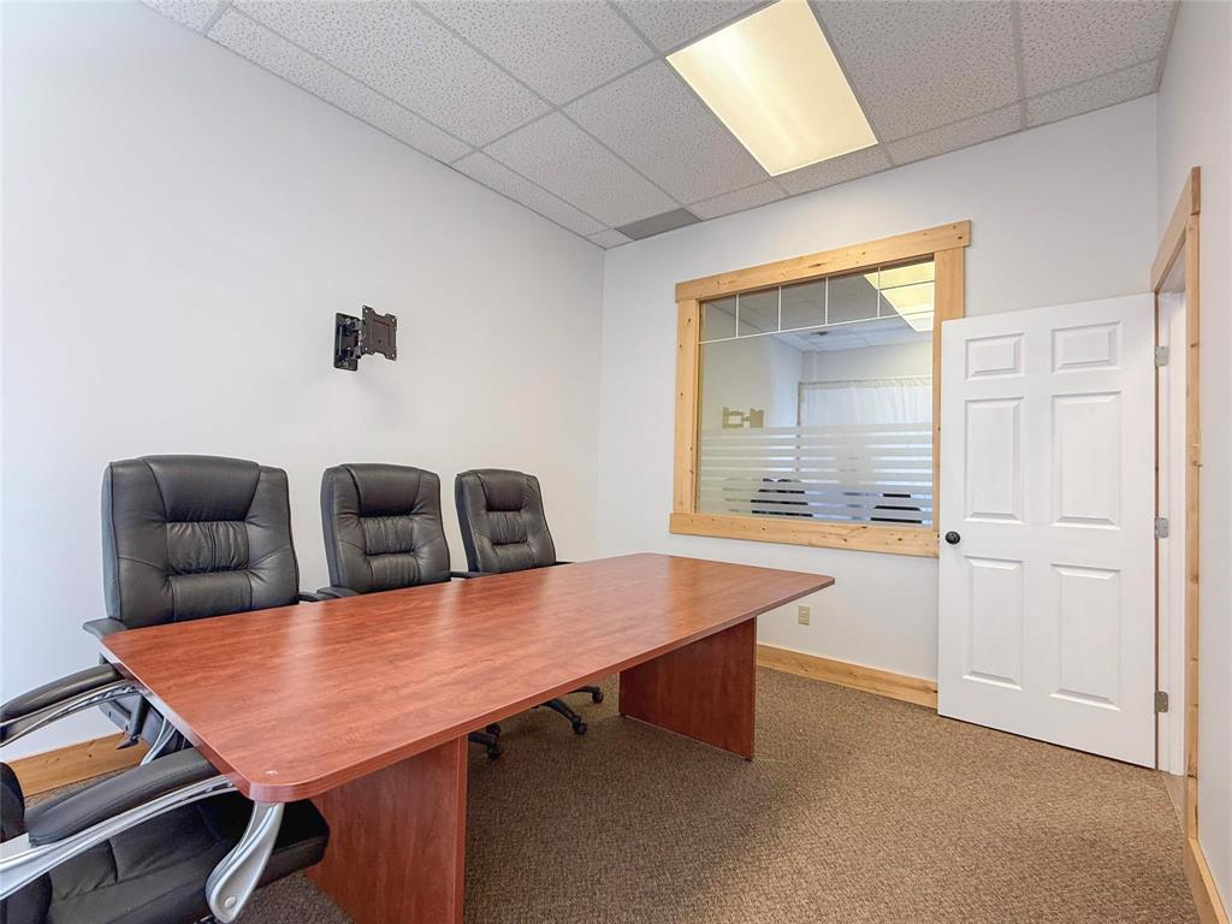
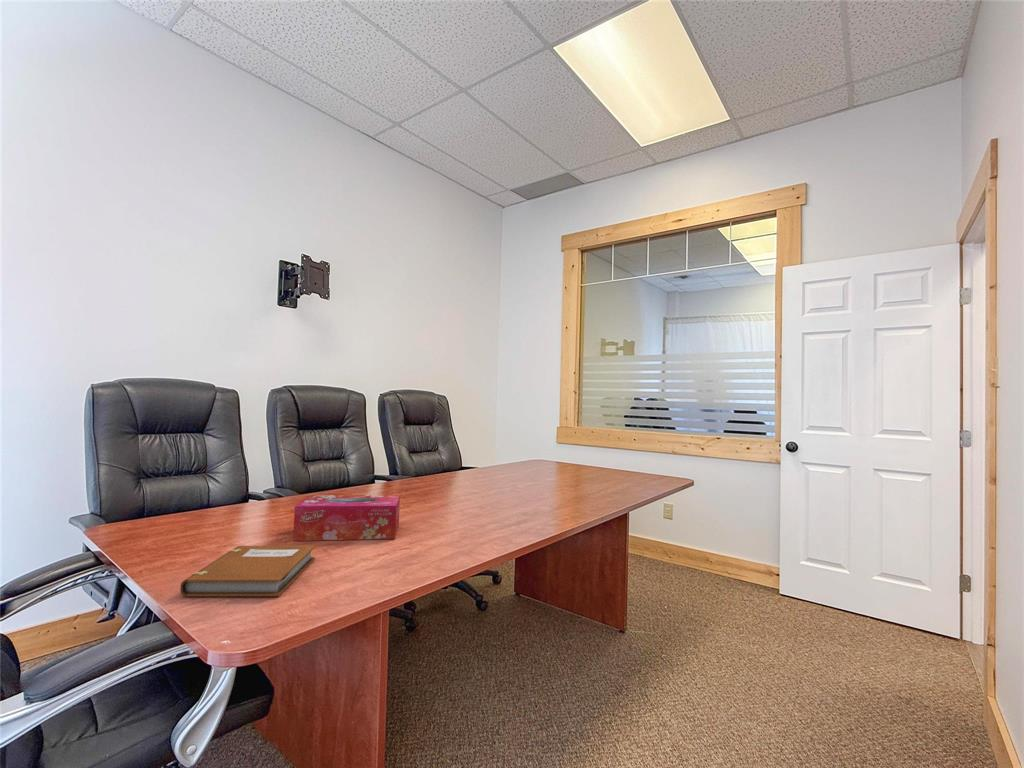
+ notebook [179,545,316,597]
+ tissue box [293,494,401,542]
